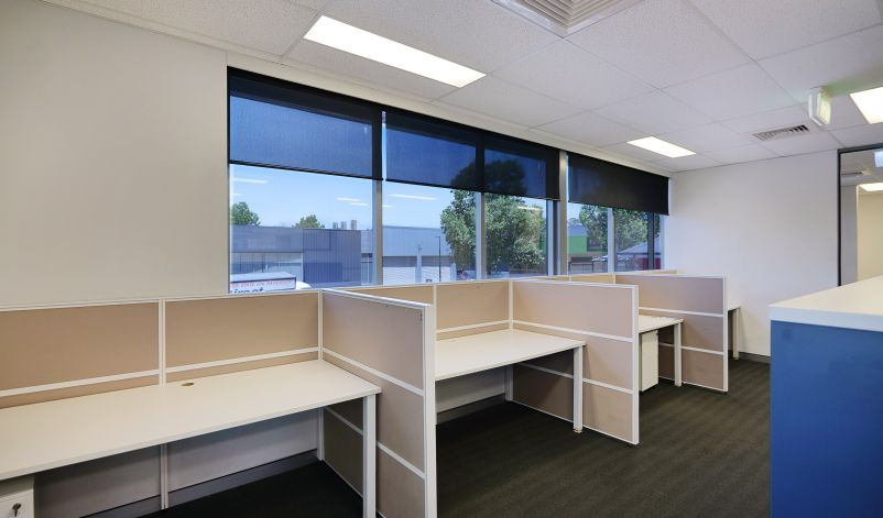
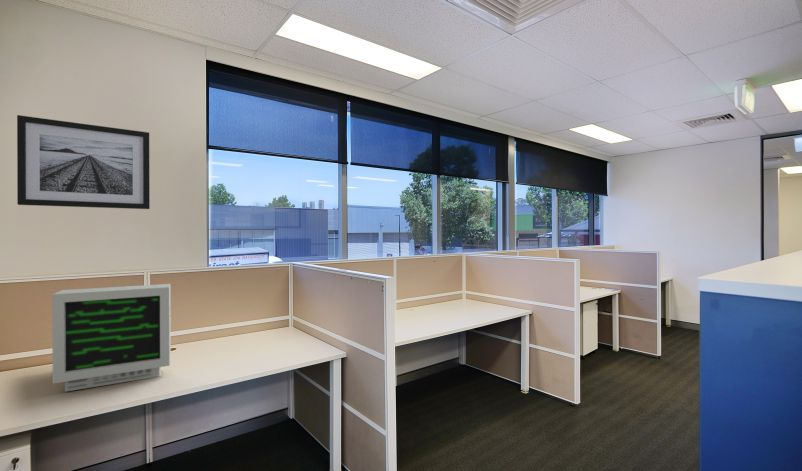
+ computer monitor [51,283,172,393]
+ wall art [16,114,151,210]
